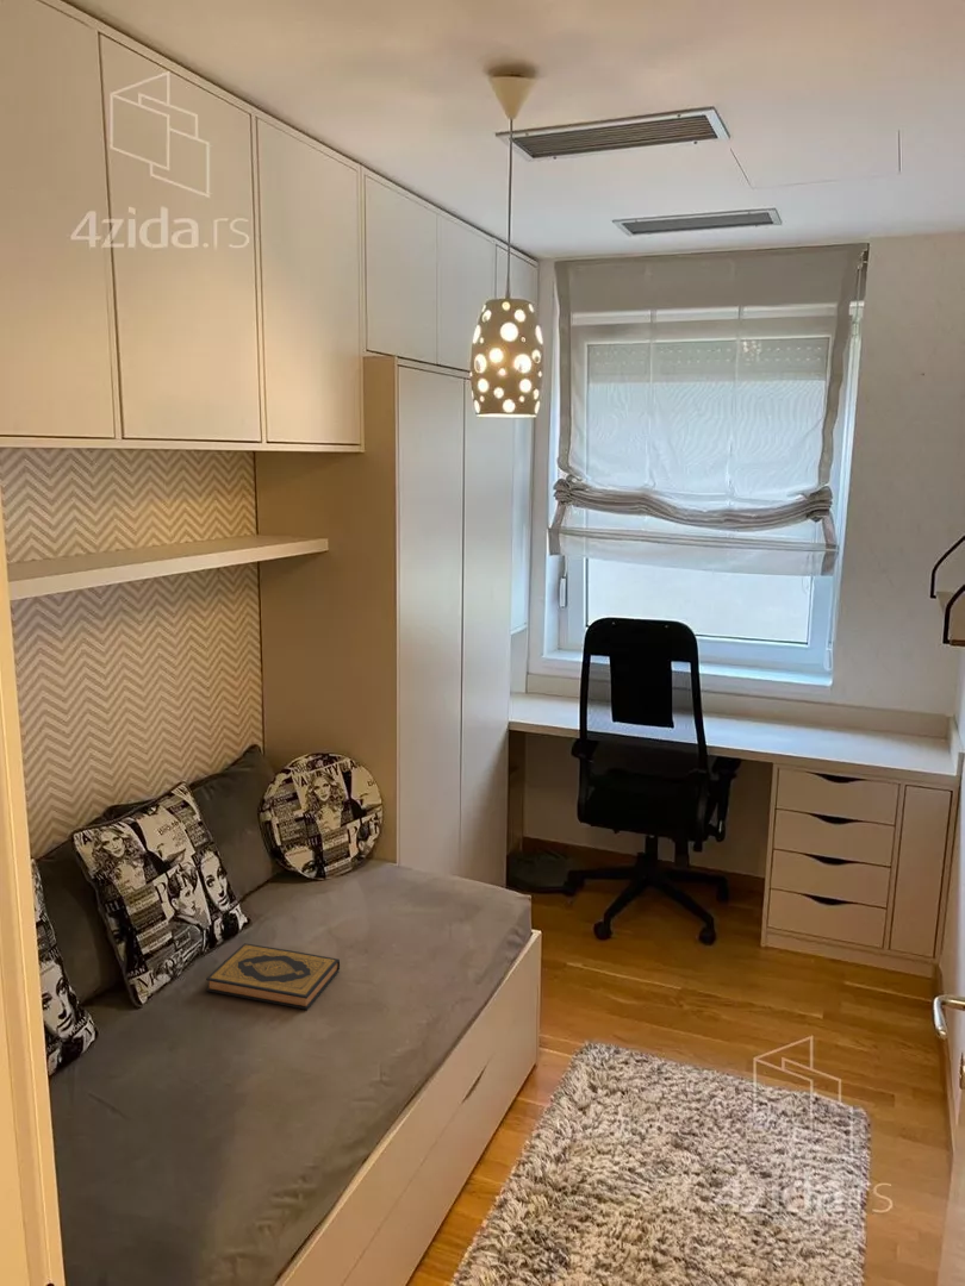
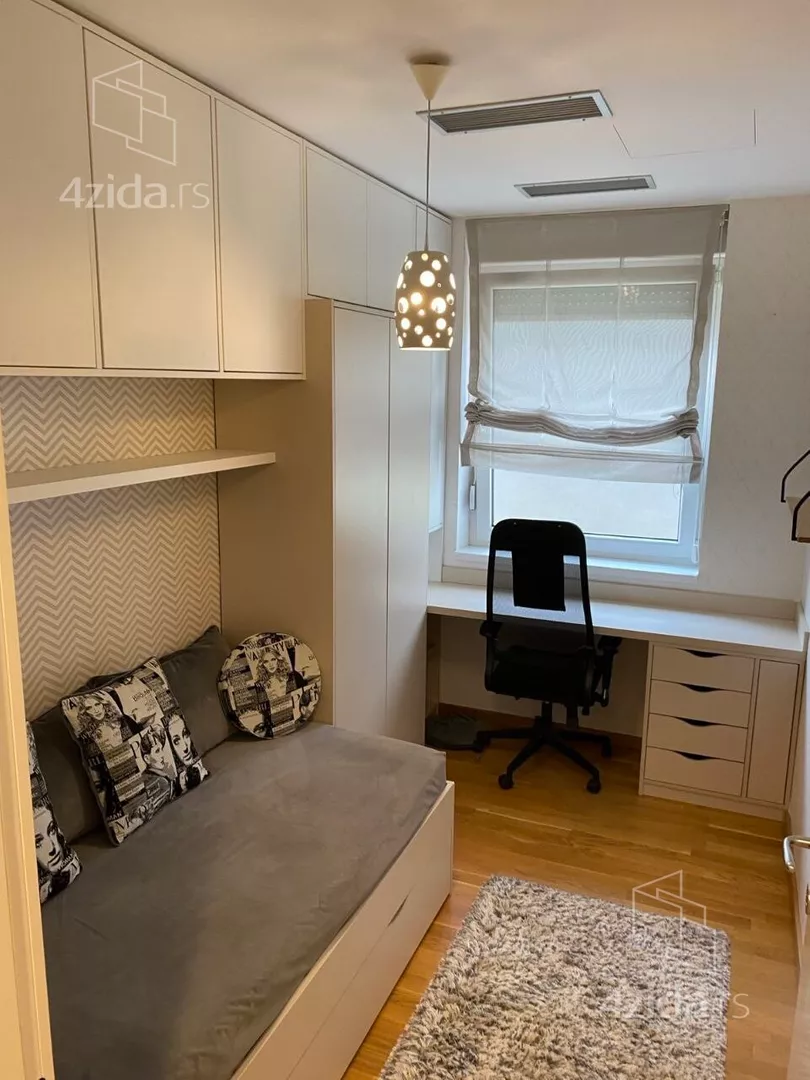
- hardback book [205,942,341,1011]
